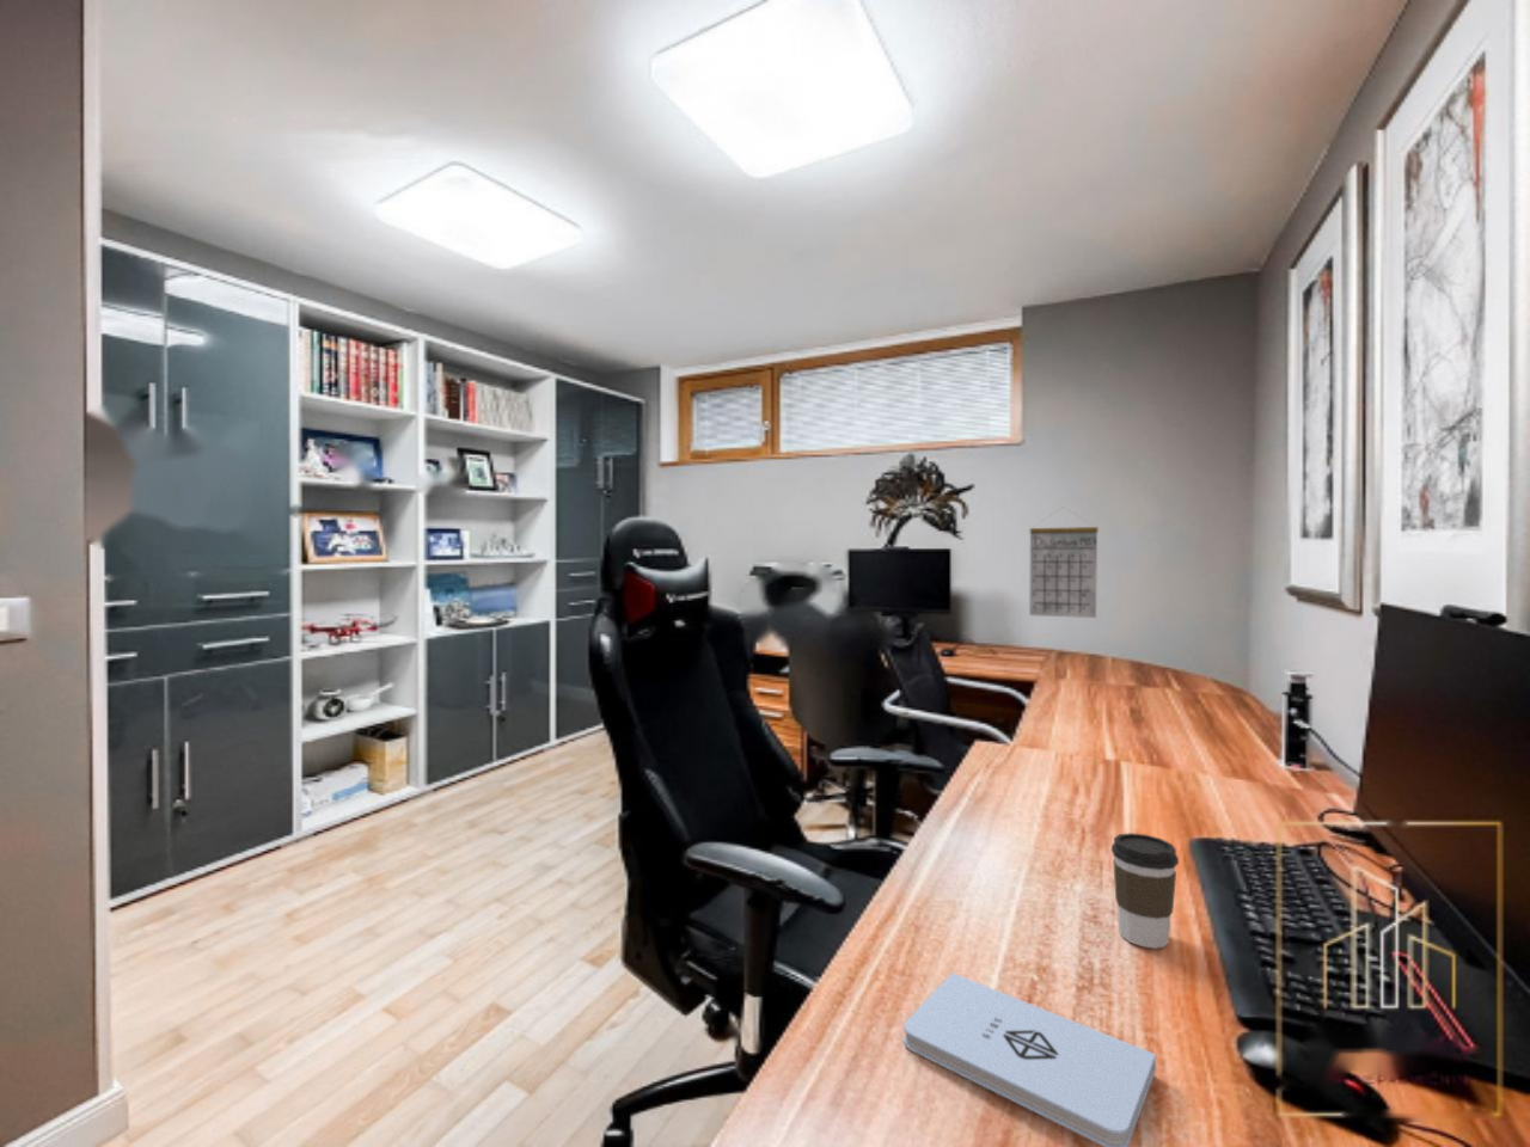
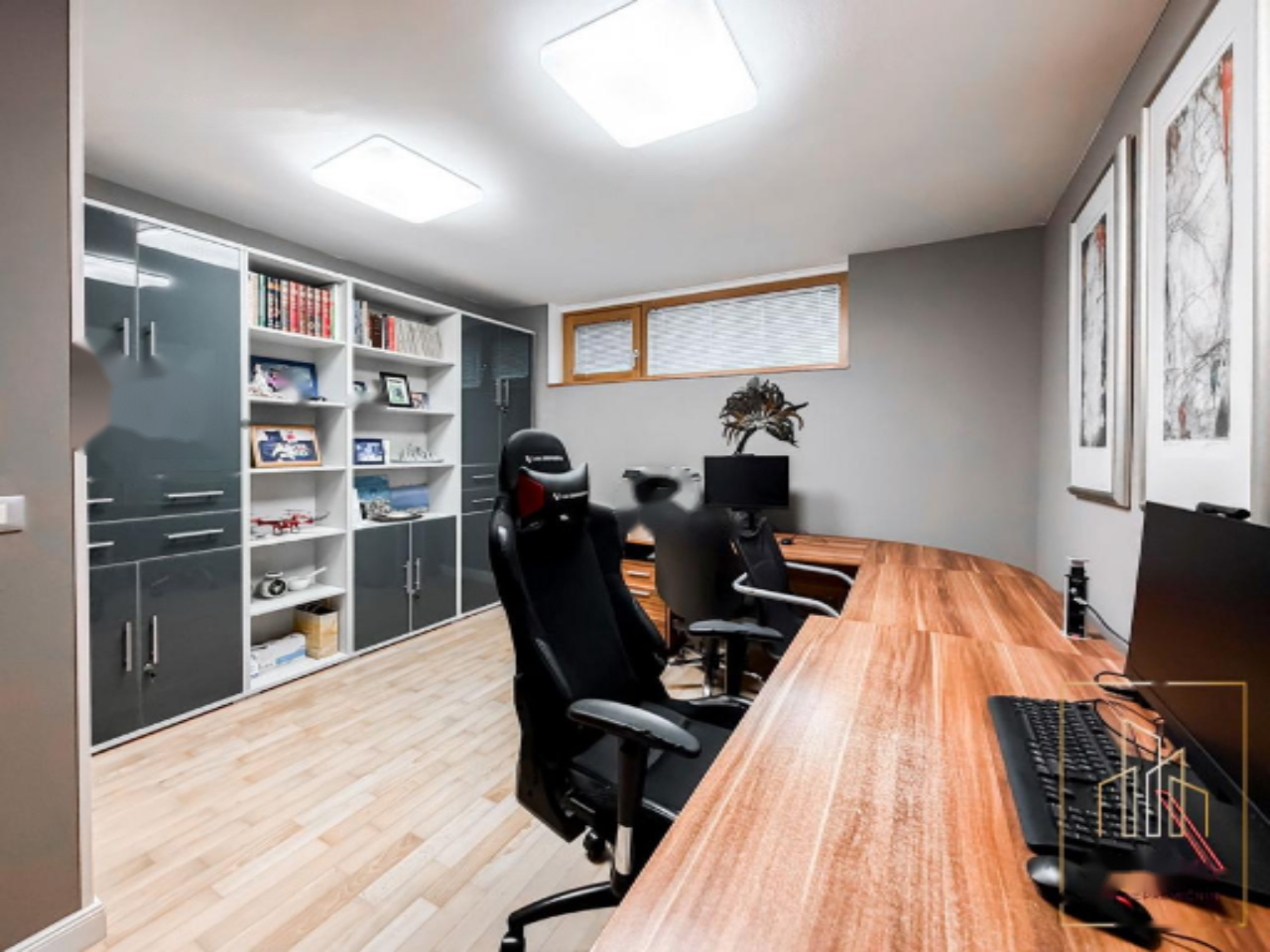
- notepad [902,971,1157,1147]
- calendar [1028,505,1100,619]
- coffee cup [1111,831,1179,949]
